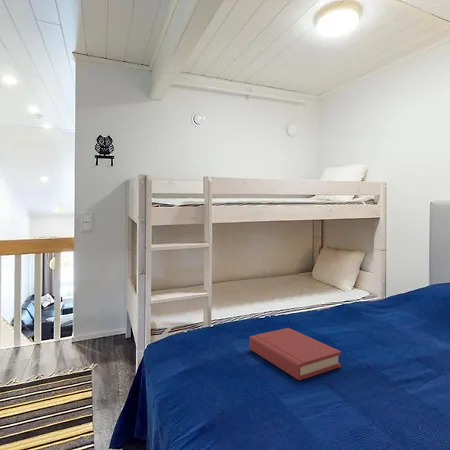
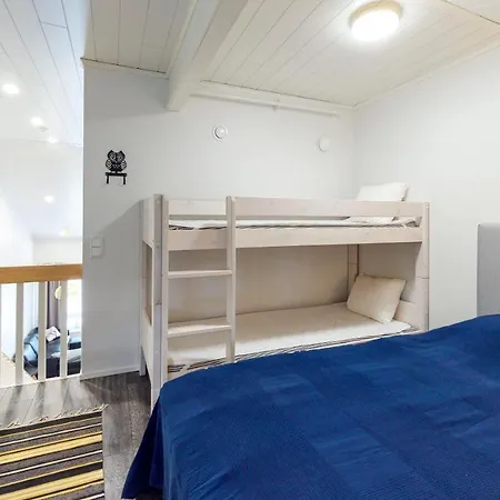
- hardback book [248,327,342,381]
